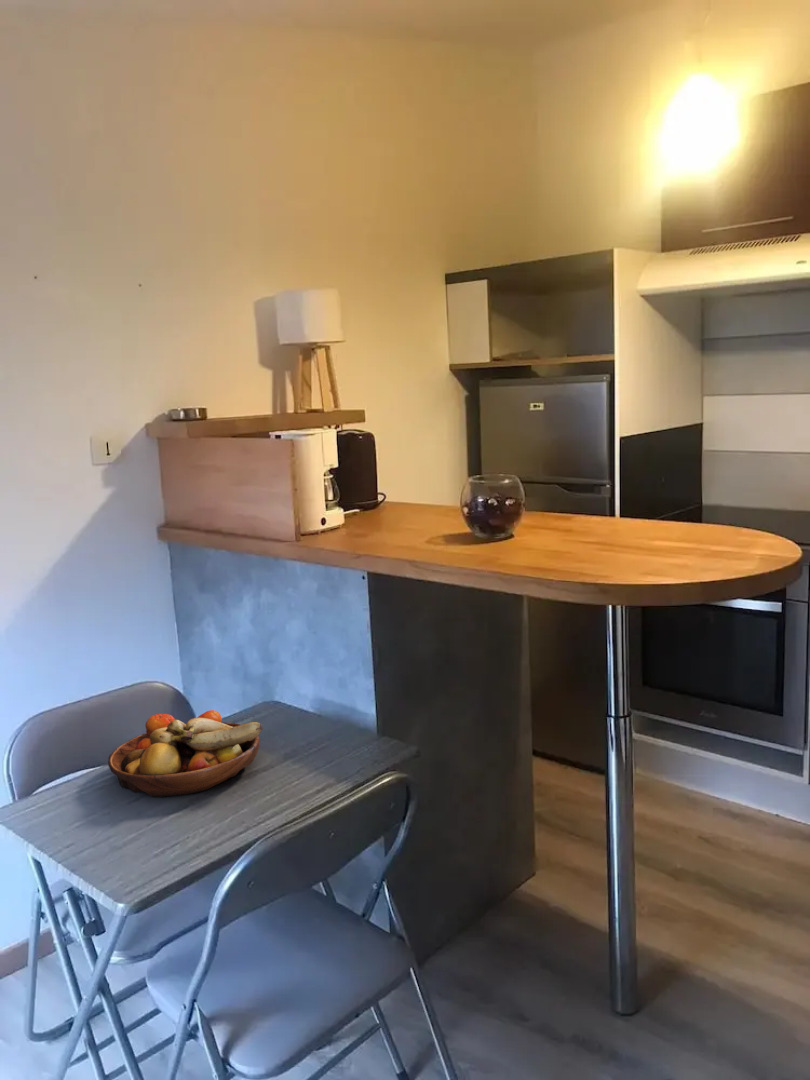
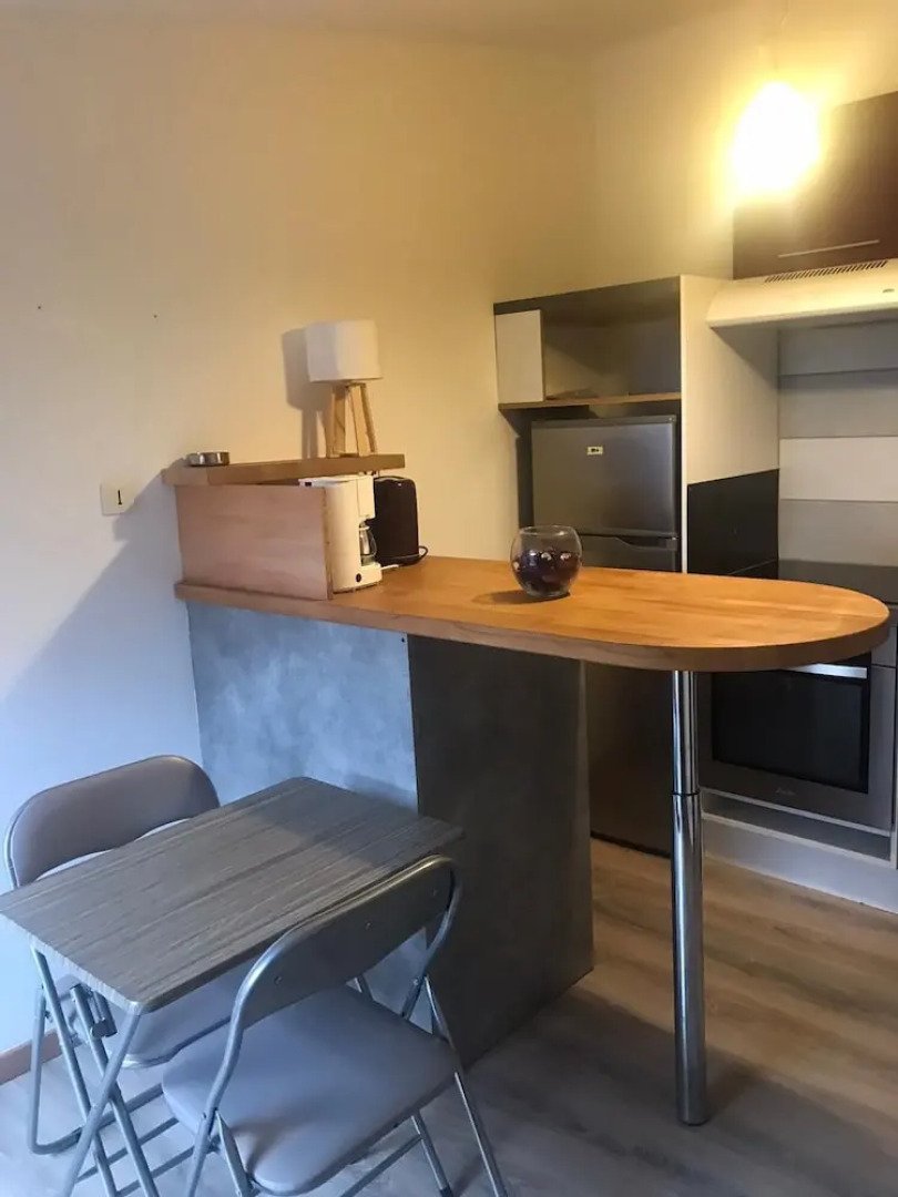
- fruit bowl [107,709,264,798]
